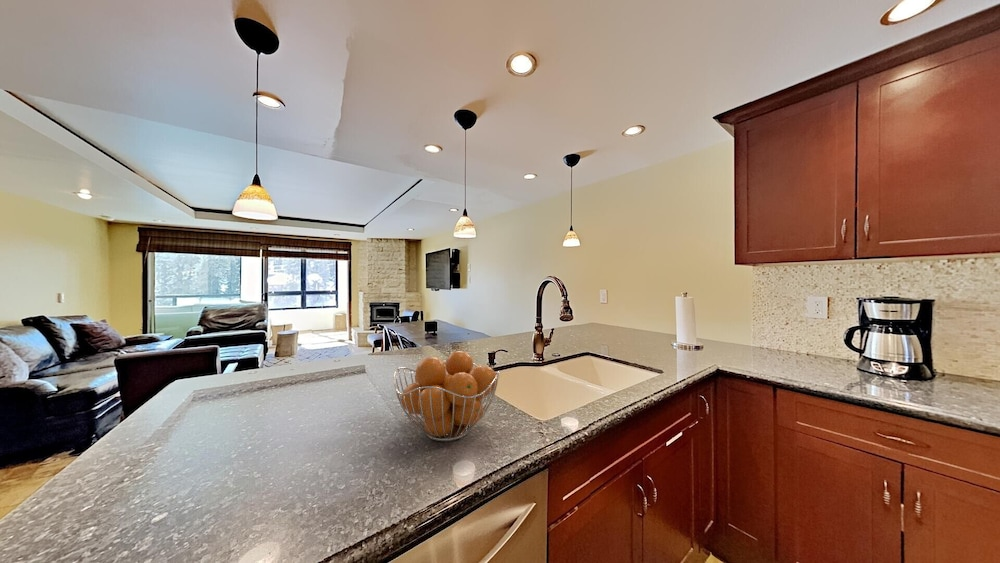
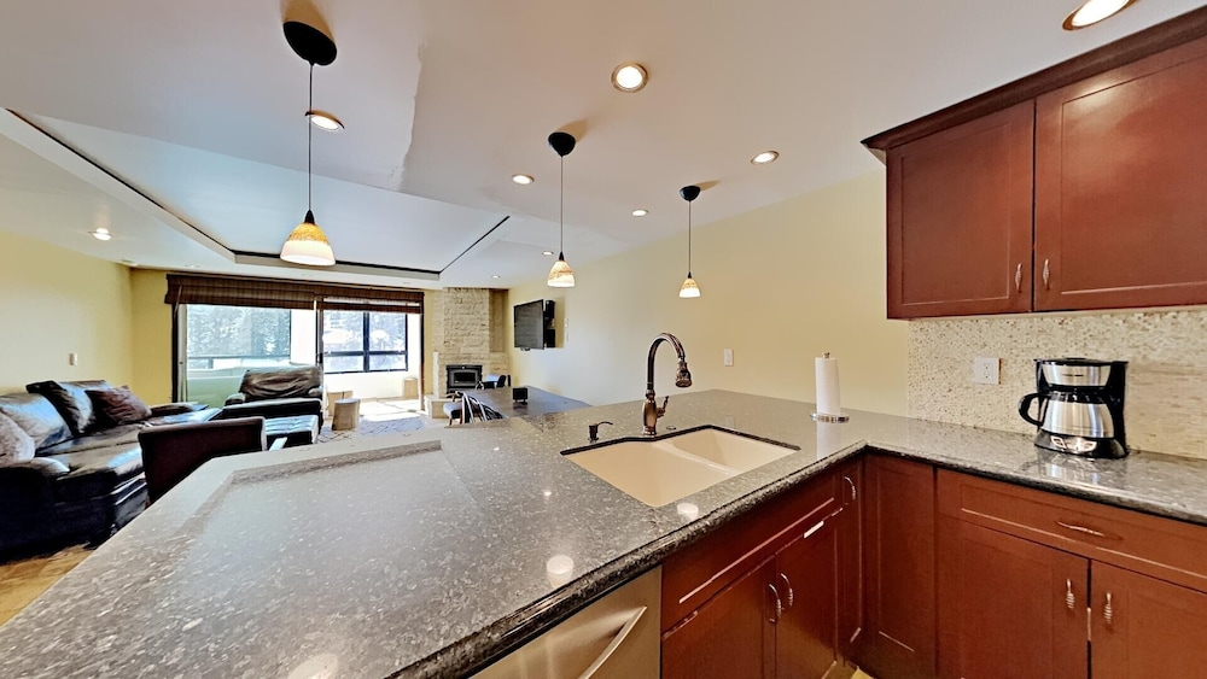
- fruit basket [393,350,501,442]
